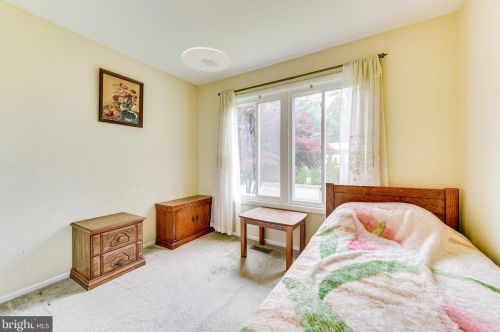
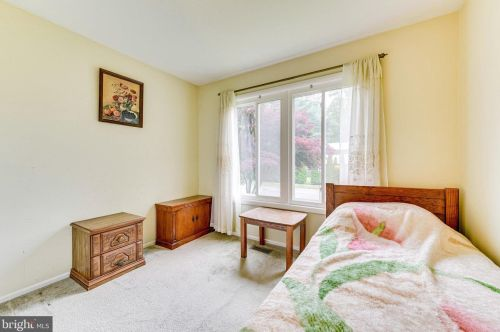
- ceiling light [180,46,231,73]
